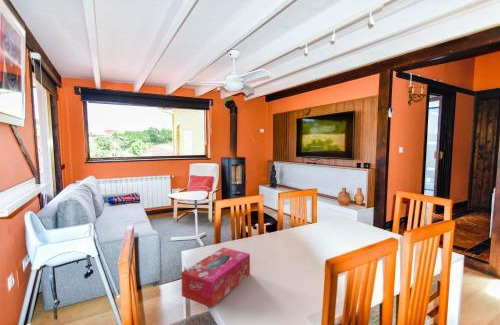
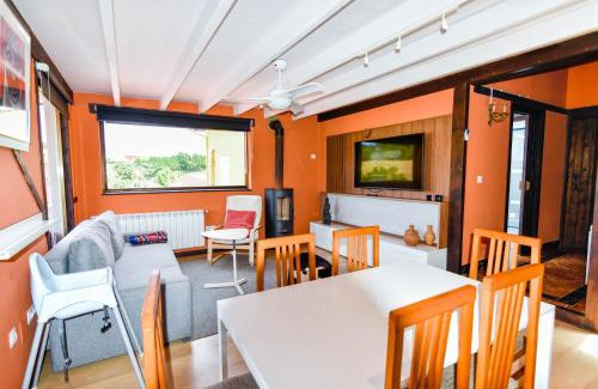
- tissue box [180,246,251,309]
